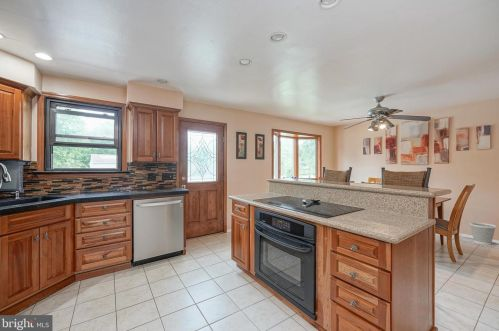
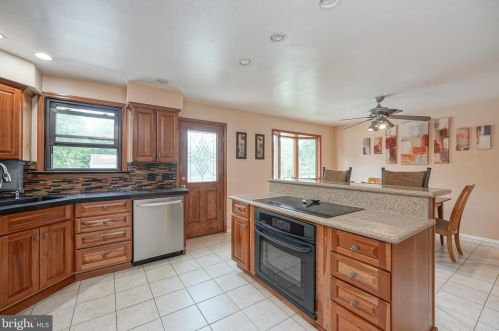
- wastebasket [469,221,497,246]
